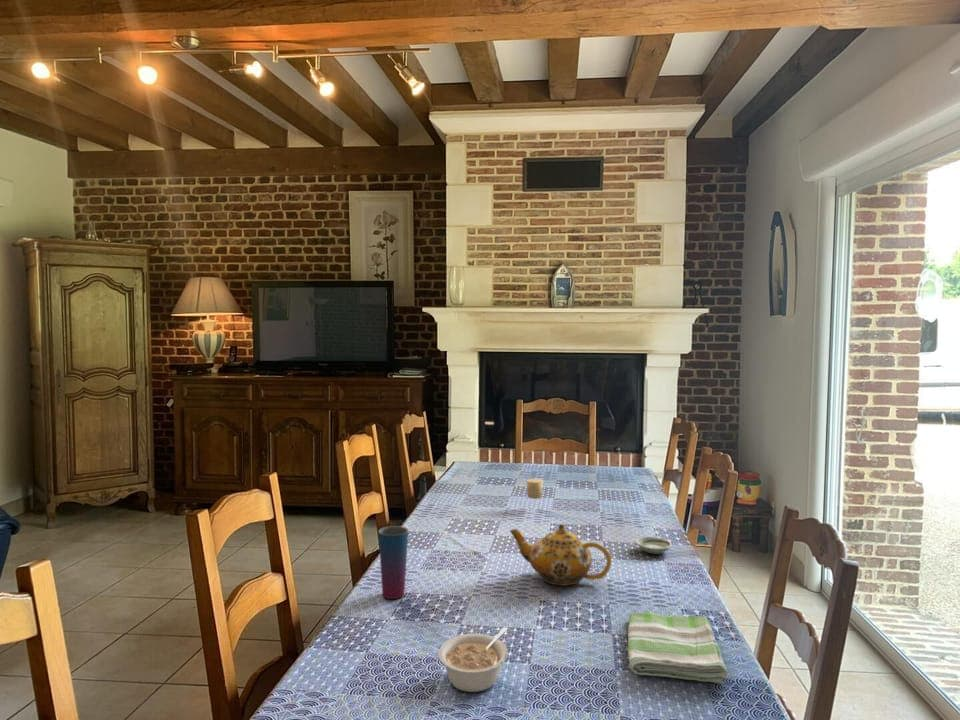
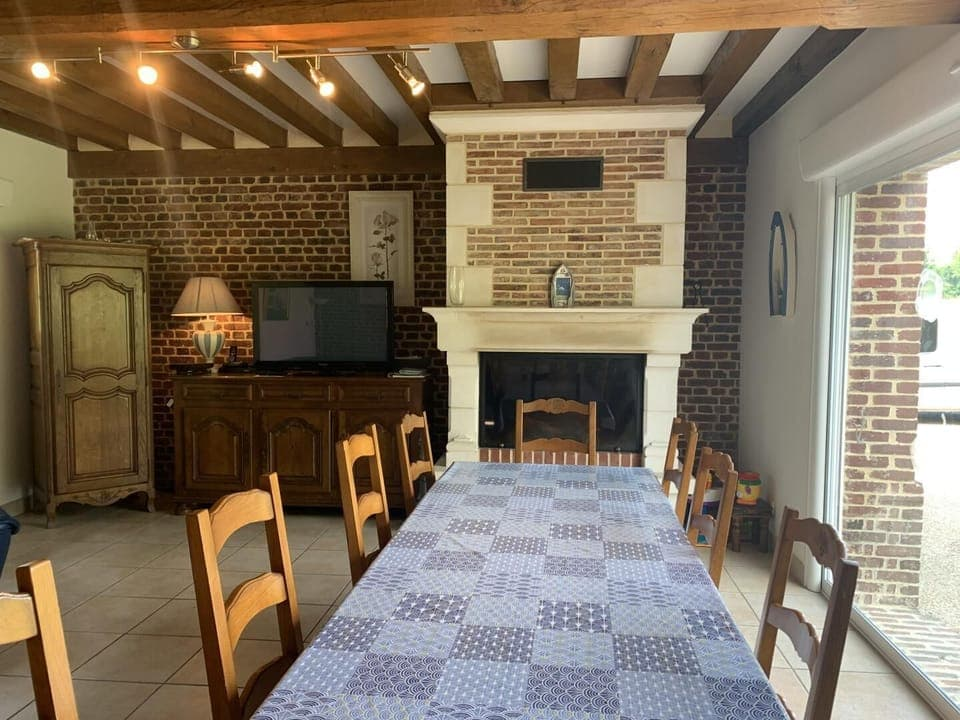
- legume [437,626,509,693]
- saucer [635,536,673,555]
- teapot [509,523,612,587]
- dish towel [627,611,729,685]
- candle [526,478,544,500]
- cup [377,525,409,600]
